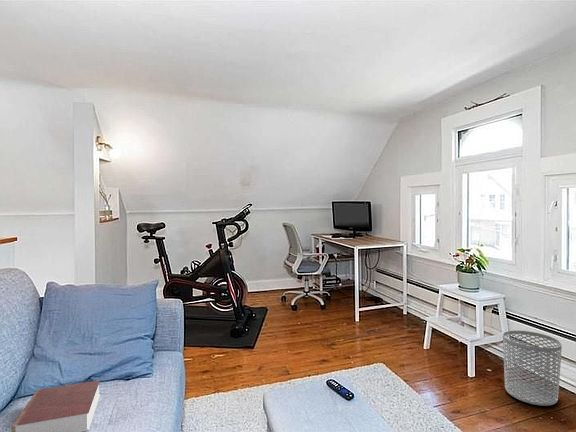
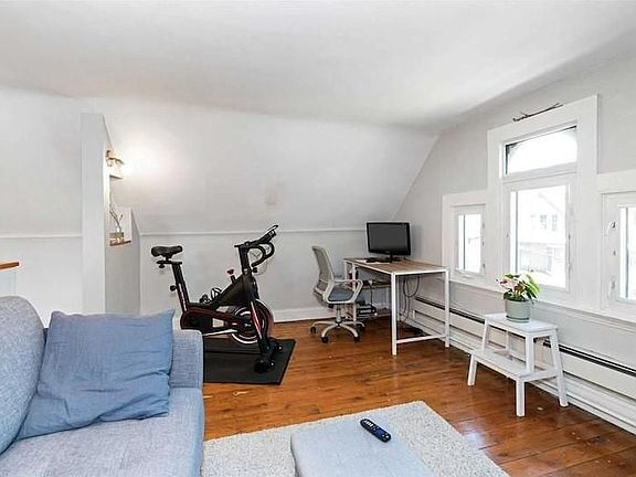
- book [11,379,101,432]
- waste bin [502,329,563,407]
